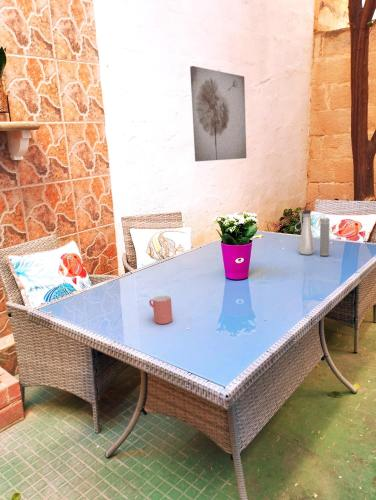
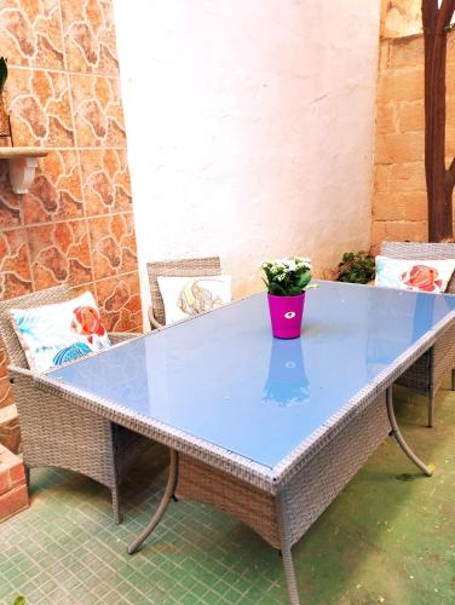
- water bottle [294,209,330,257]
- wall art [189,65,247,162]
- cup [148,294,173,325]
